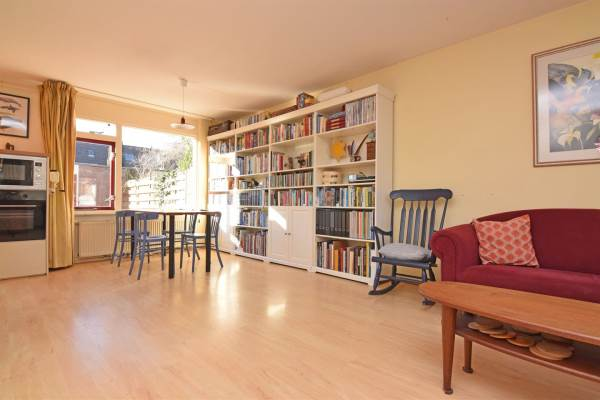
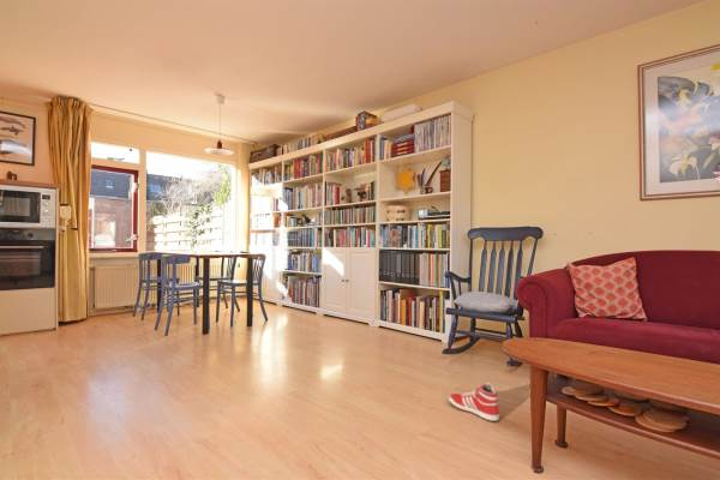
+ sneaker [448,382,500,422]
